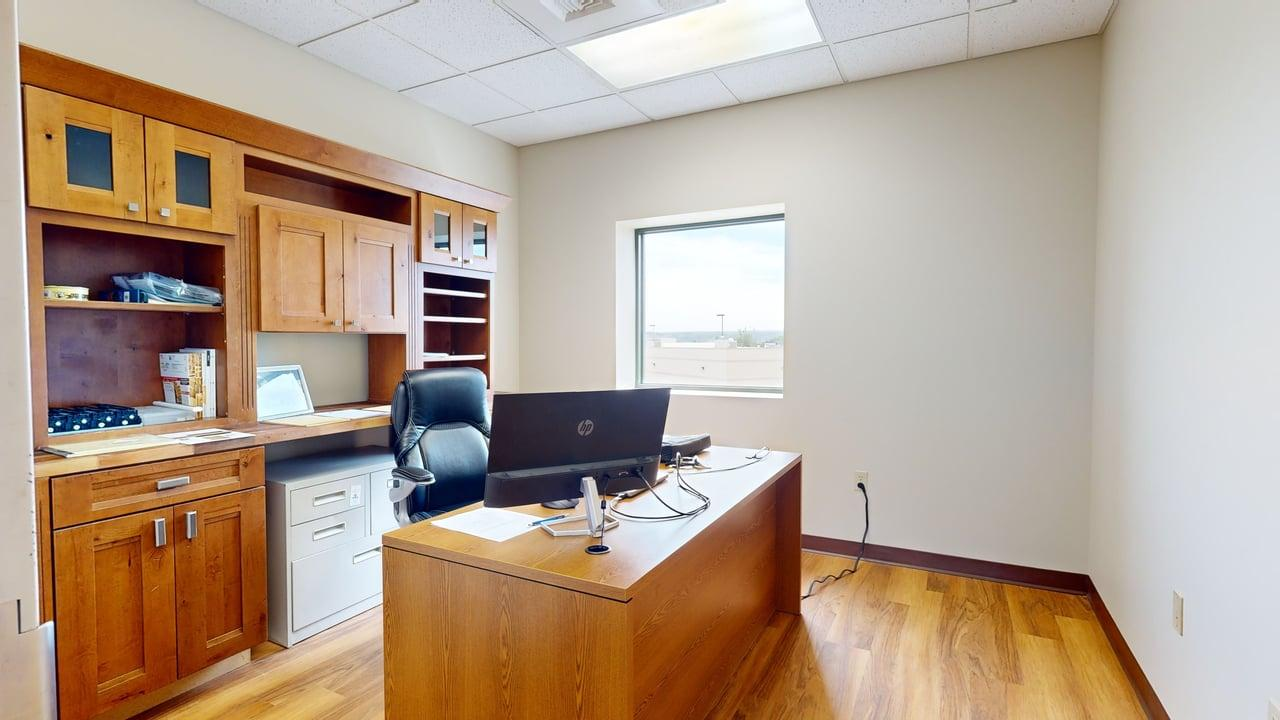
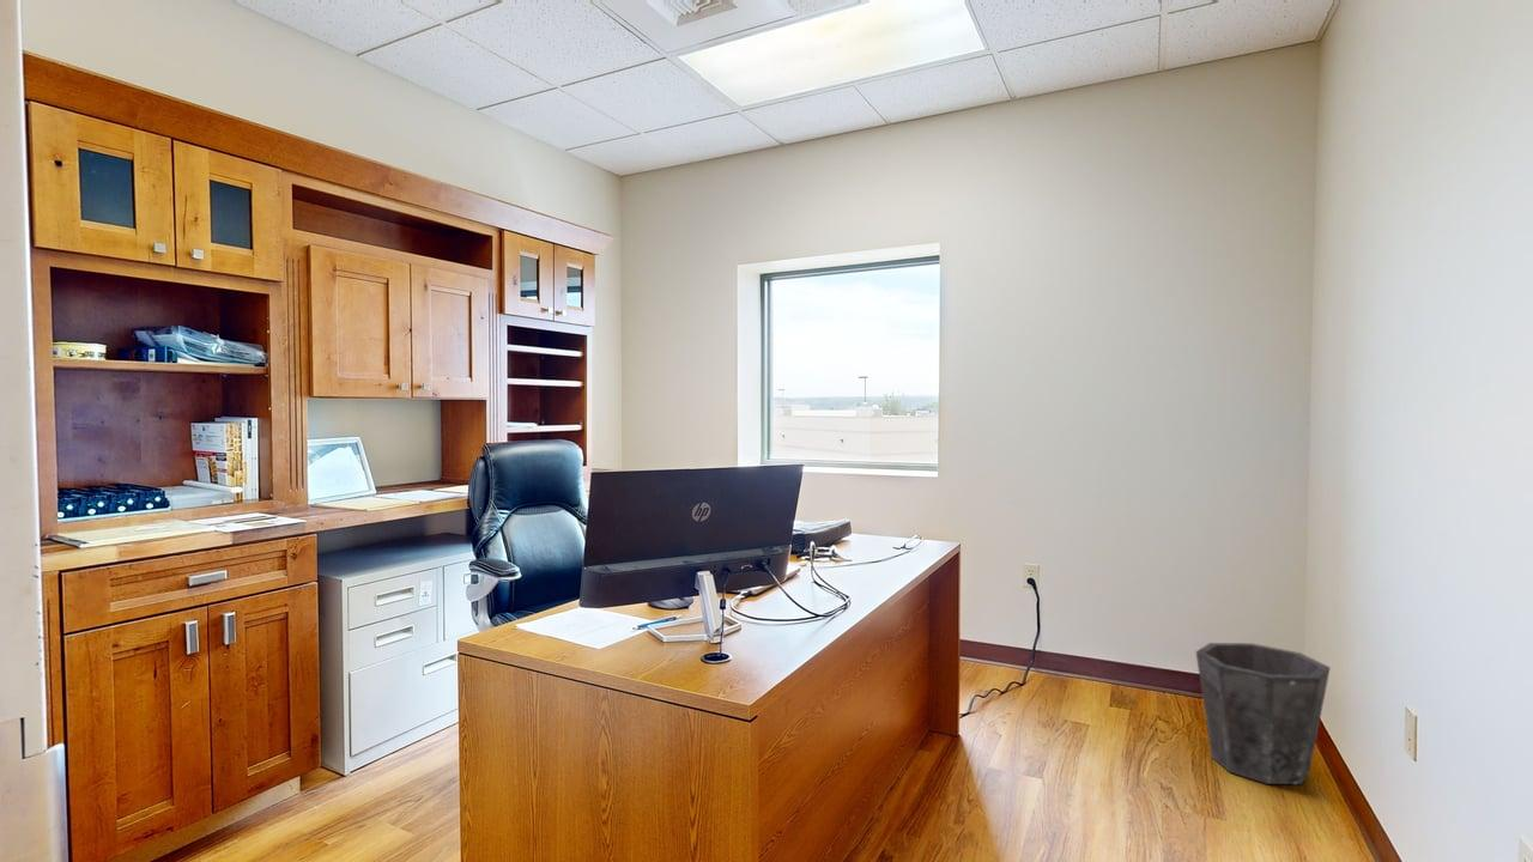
+ waste bin [1195,642,1332,785]
